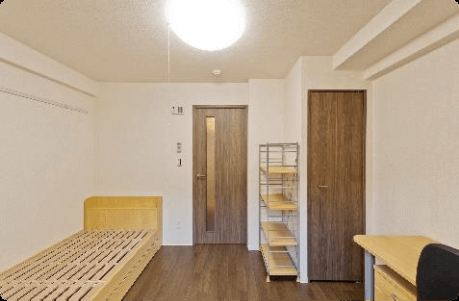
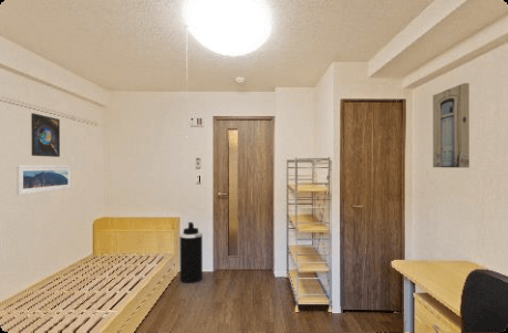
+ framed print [30,112,61,158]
+ trash can [179,221,204,284]
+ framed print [15,164,72,196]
+ wall art [432,82,470,169]
